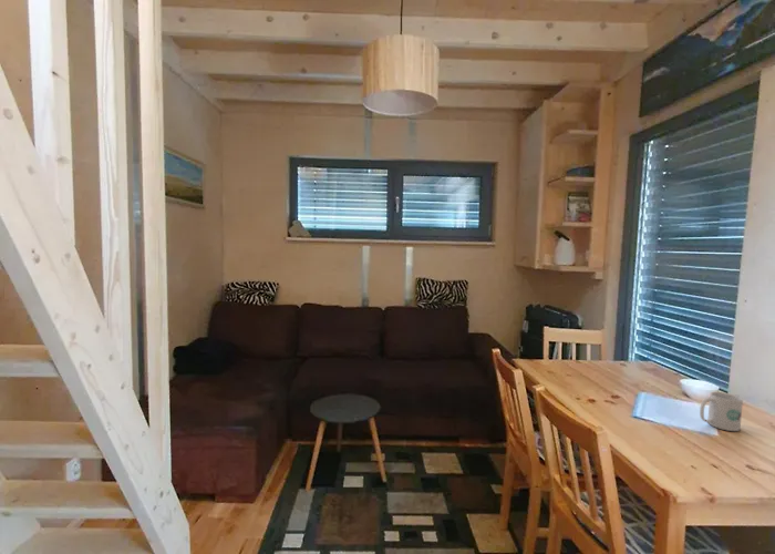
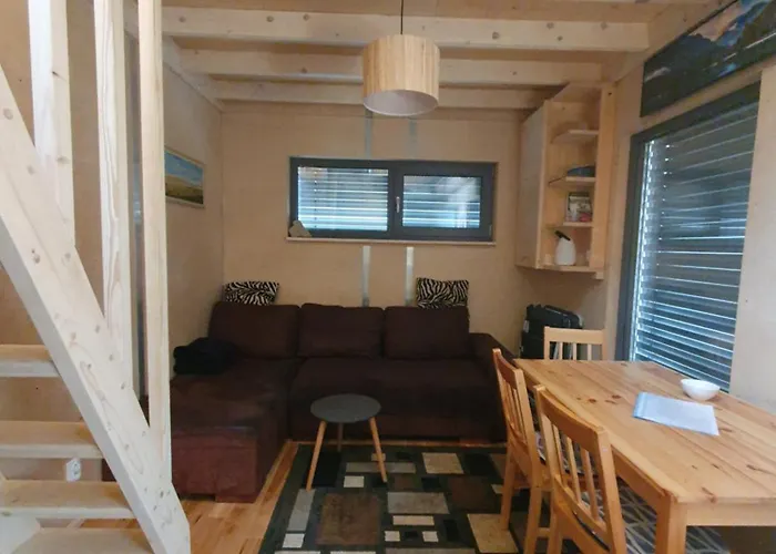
- mug [699,391,744,432]
